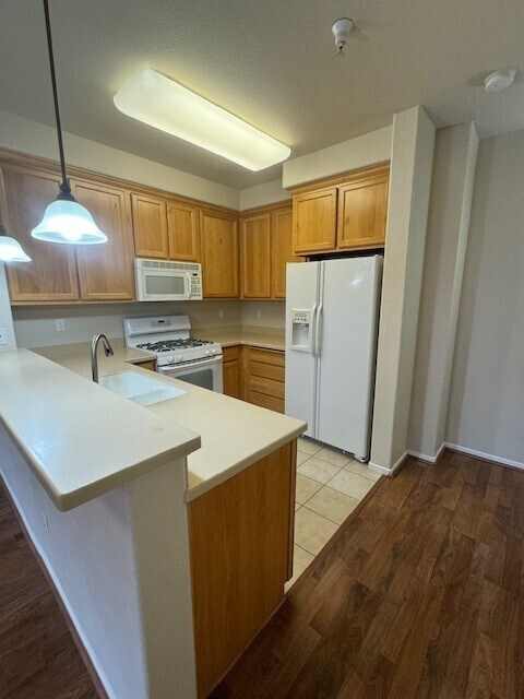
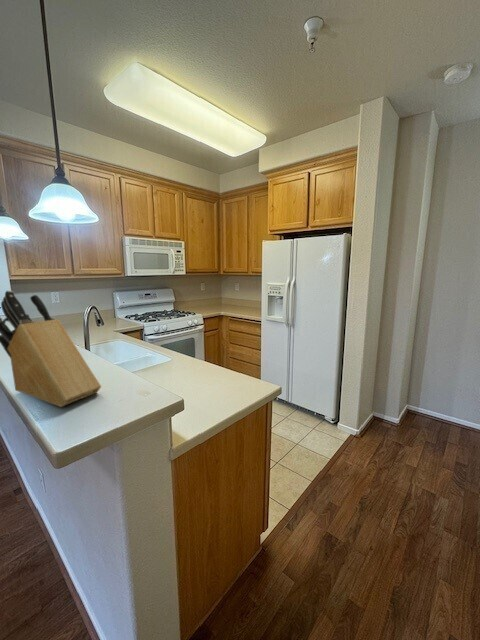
+ knife block [0,290,102,408]
